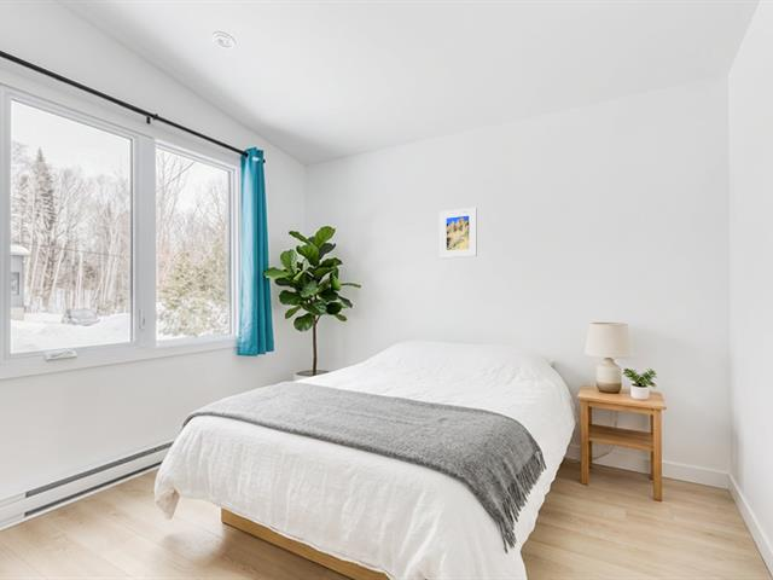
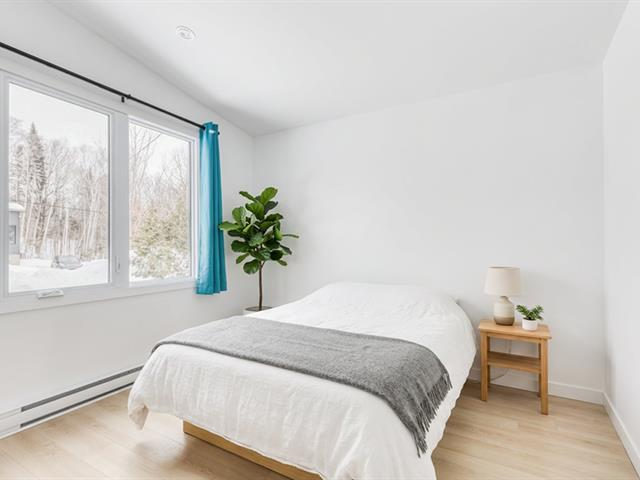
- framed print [438,207,478,259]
